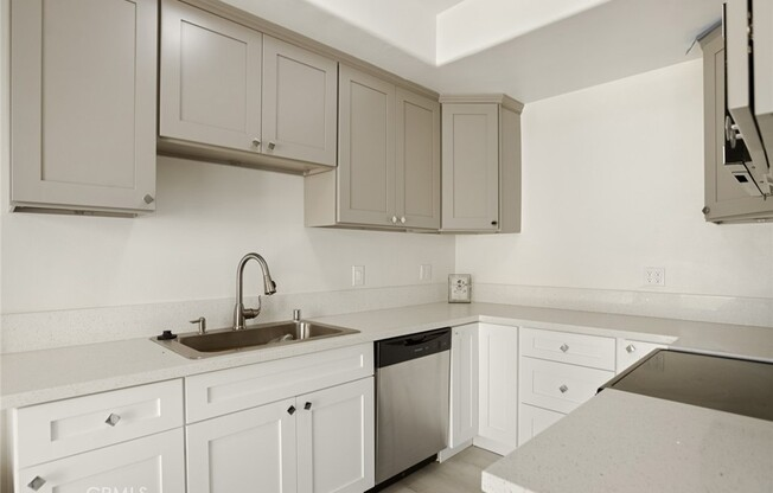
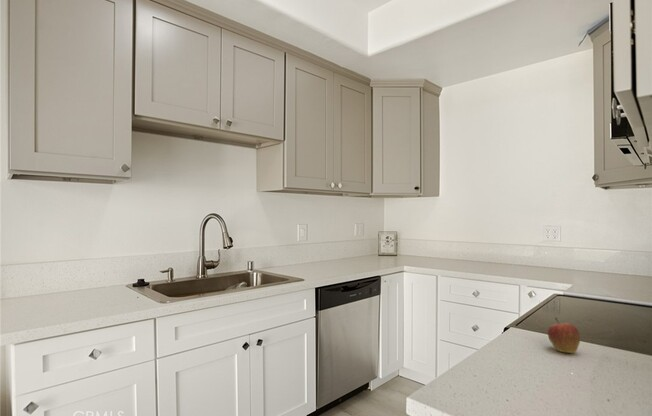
+ fruit [547,317,581,354]
